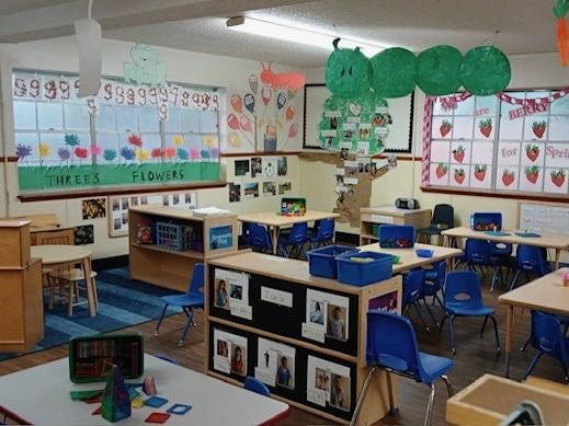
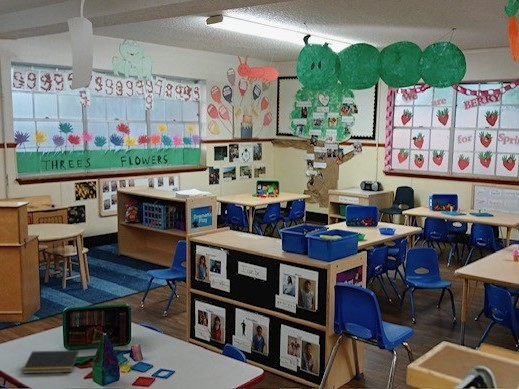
+ notepad [21,349,80,375]
